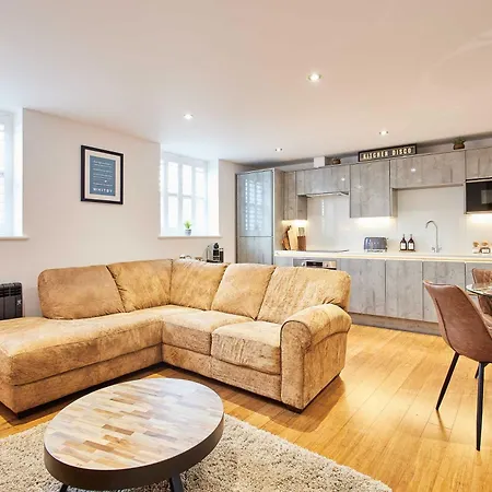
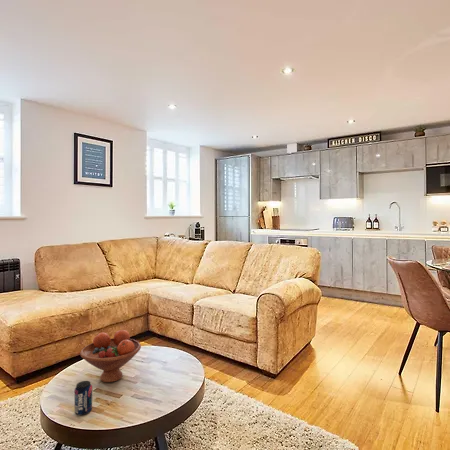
+ beverage can [74,380,93,416]
+ fruit bowl [79,329,142,383]
